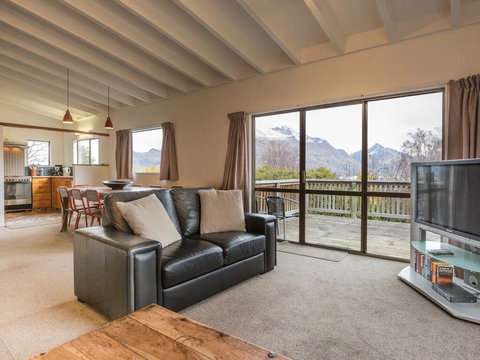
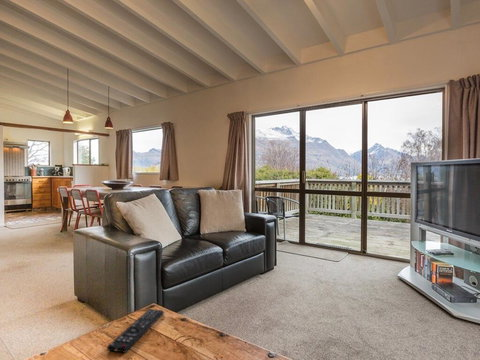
+ remote control [106,308,165,354]
